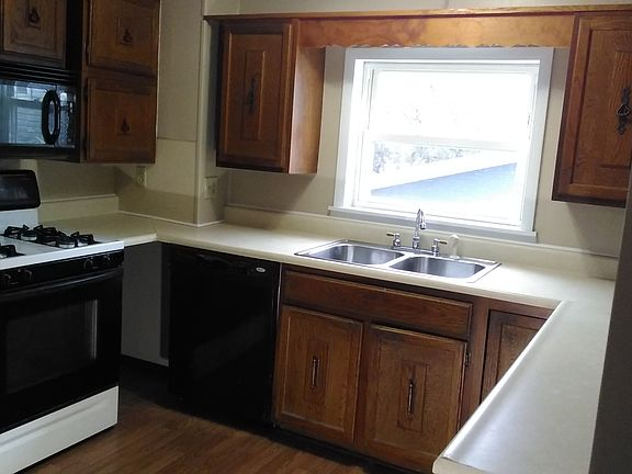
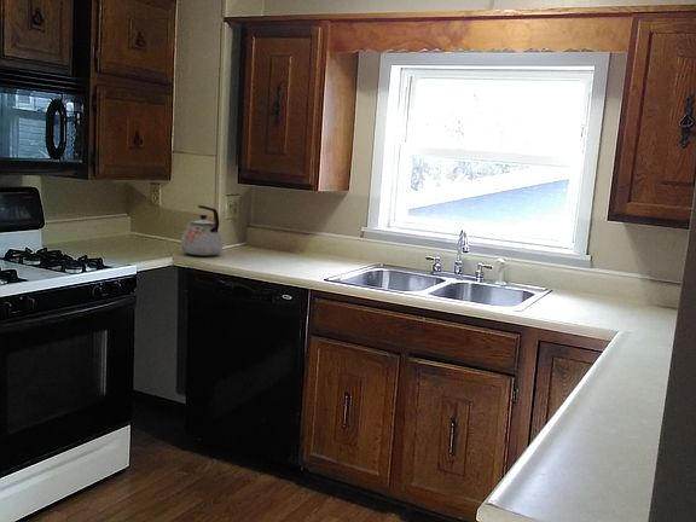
+ kettle [180,204,225,257]
